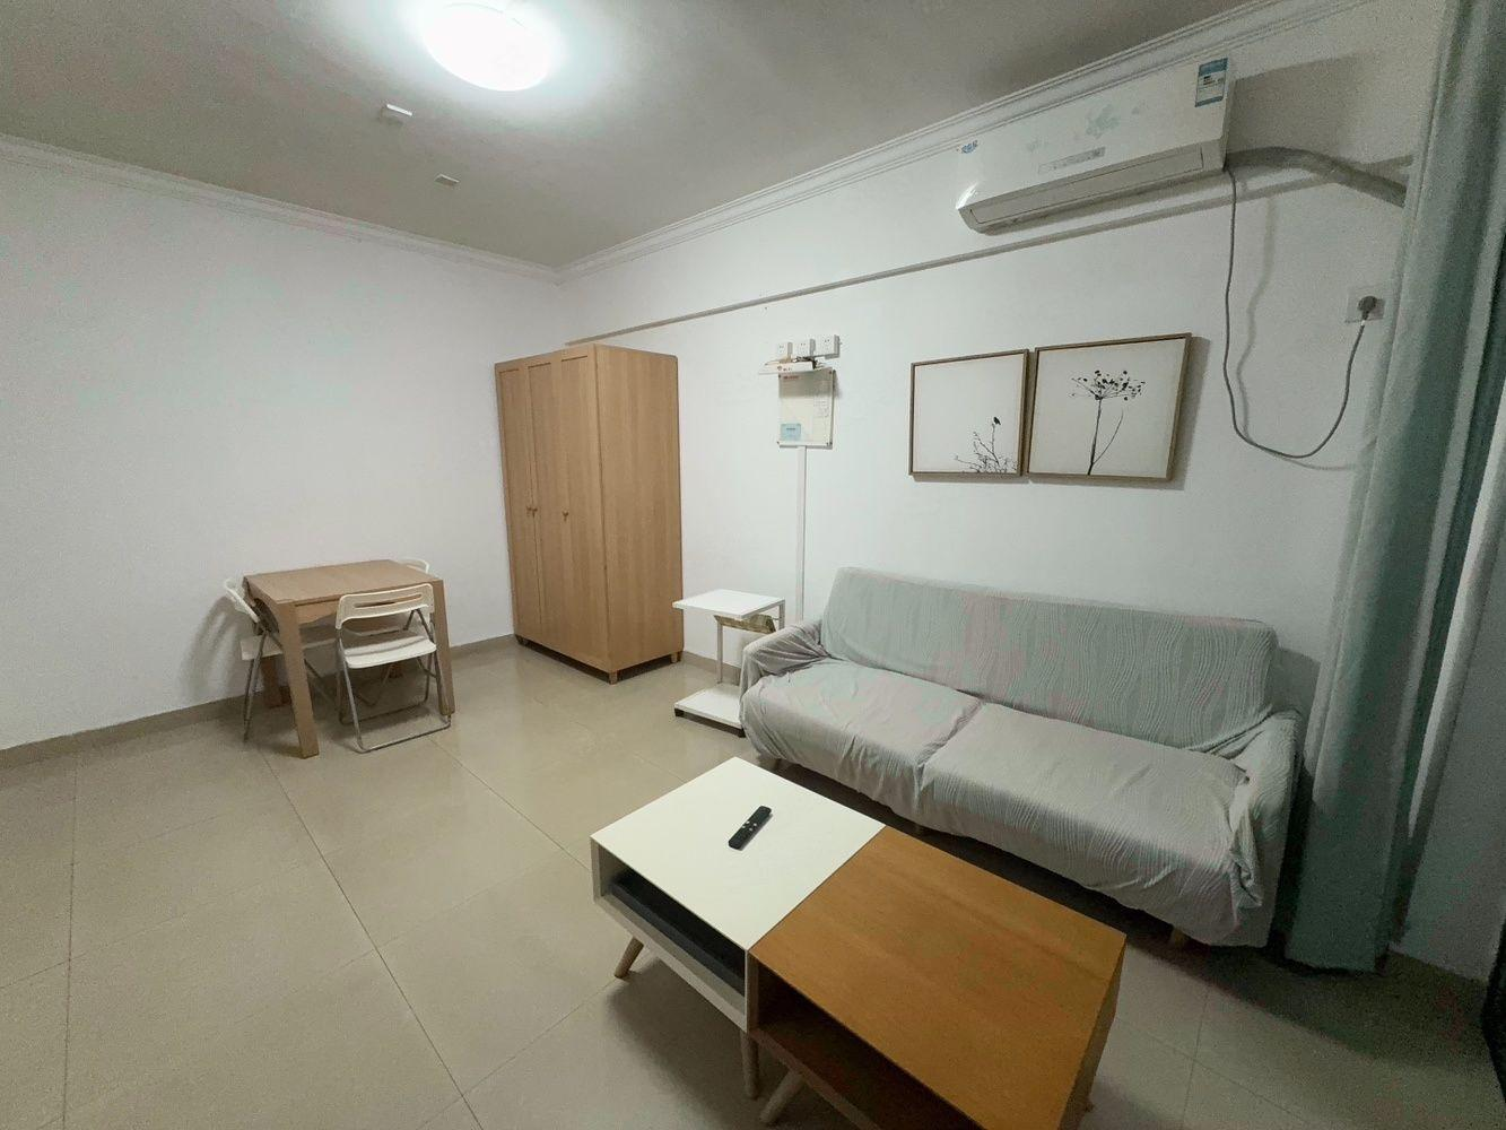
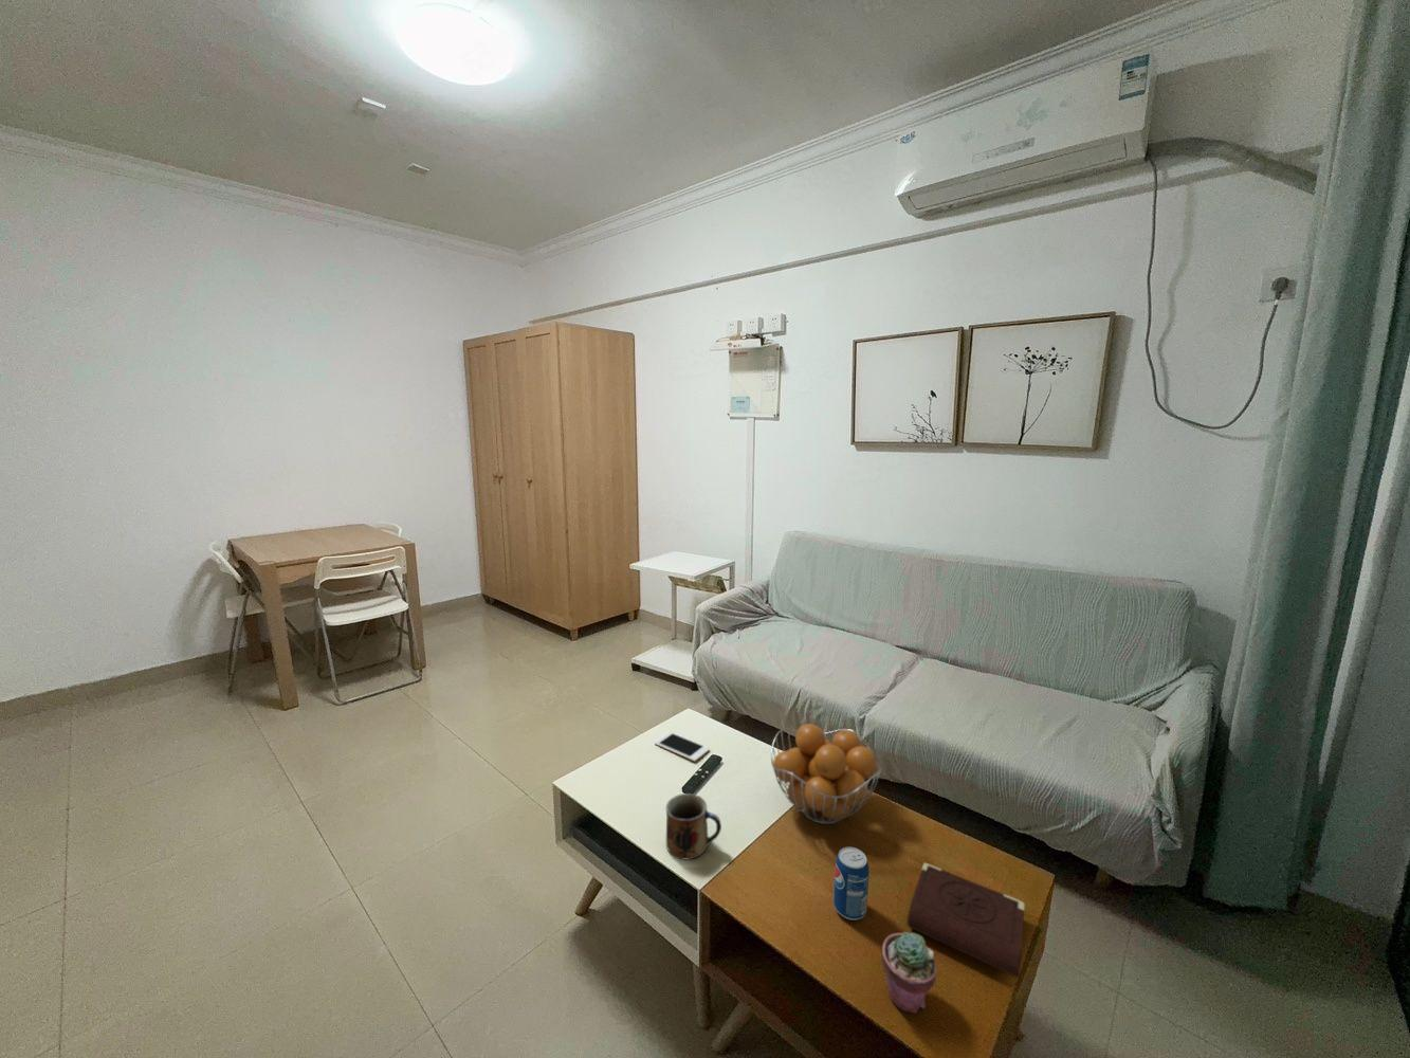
+ fruit basket [770,722,882,826]
+ beverage can [832,847,870,921]
+ potted succulent [880,931,938,1015]
+ mug [666,792,722,860]
+ book [907,862,1026,979]
+ cell phone [653,731,711,762]
